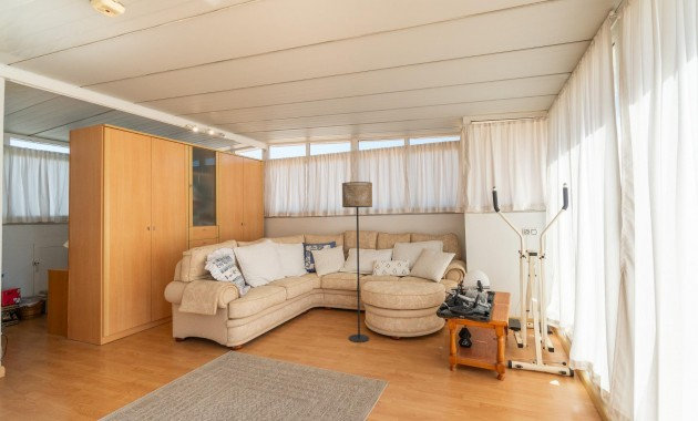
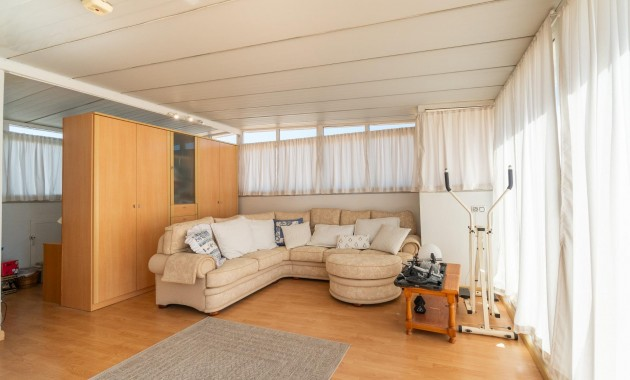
- floor lamp [341,181,373,343]
